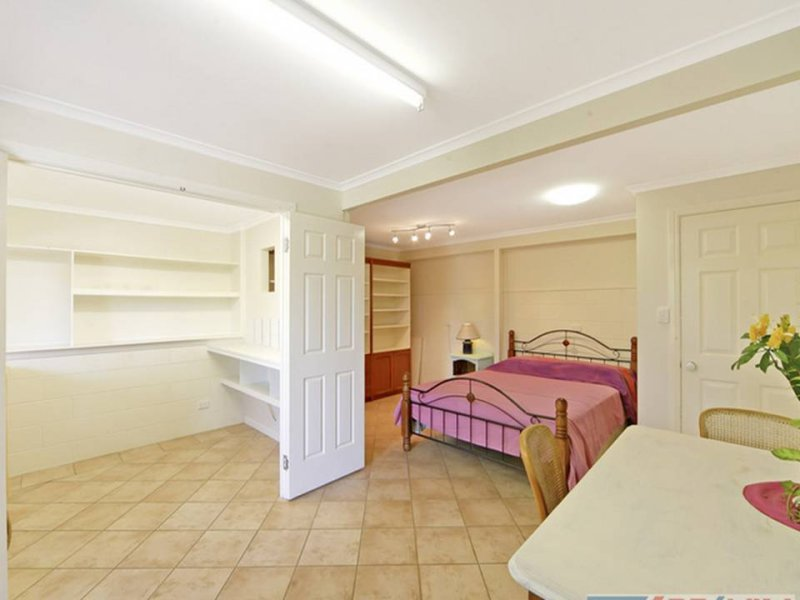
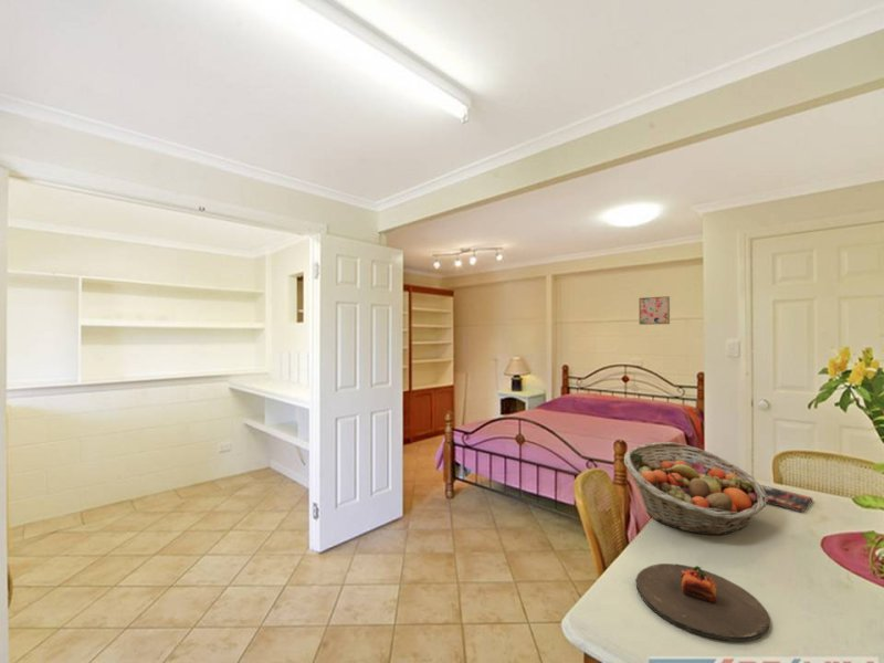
+ wall art [638,295,671,326]
+ book [759,484,813,514]
+ fruit basket [623,441,768,536]
+ plate [635,562,771,642]
